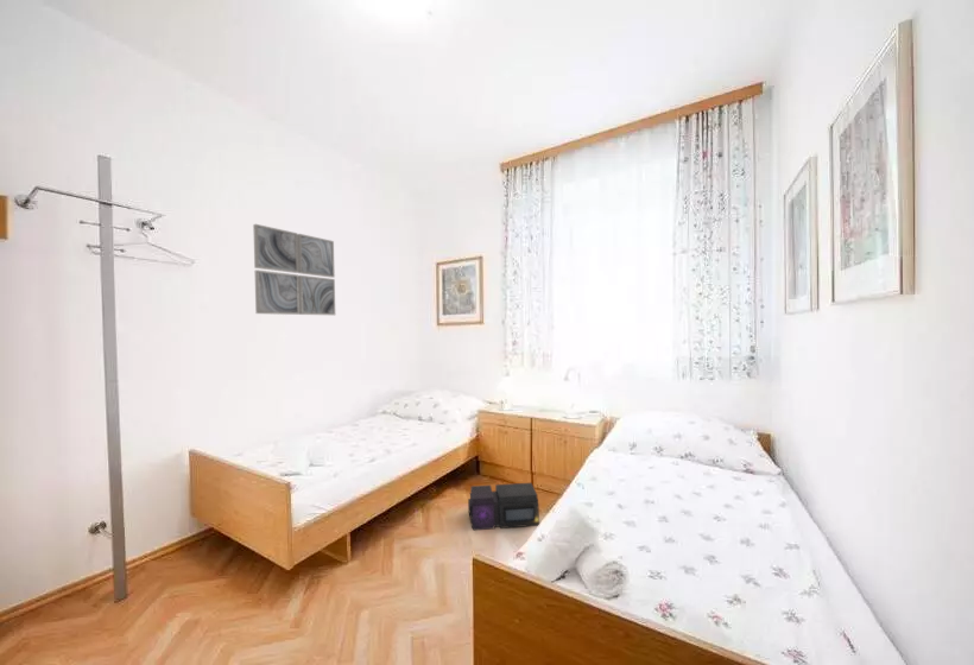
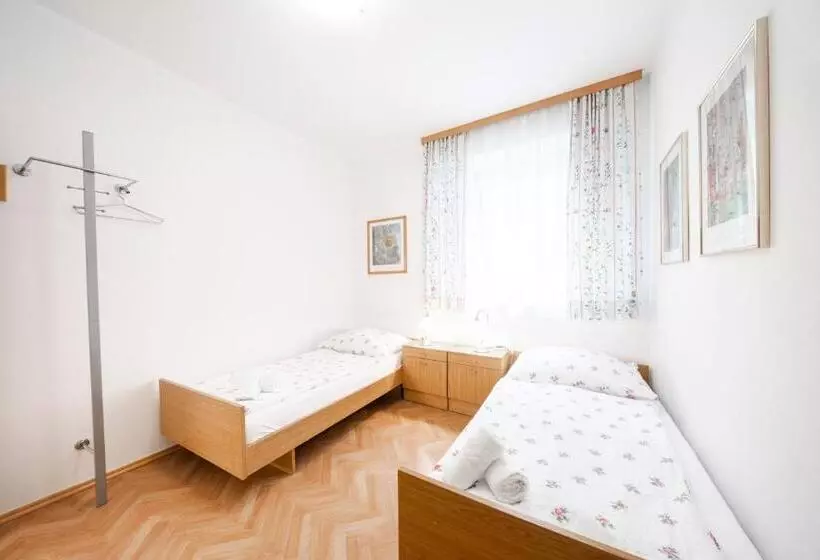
- wall art [252,223,336,316]
- air purifier [467,482,540,532]
